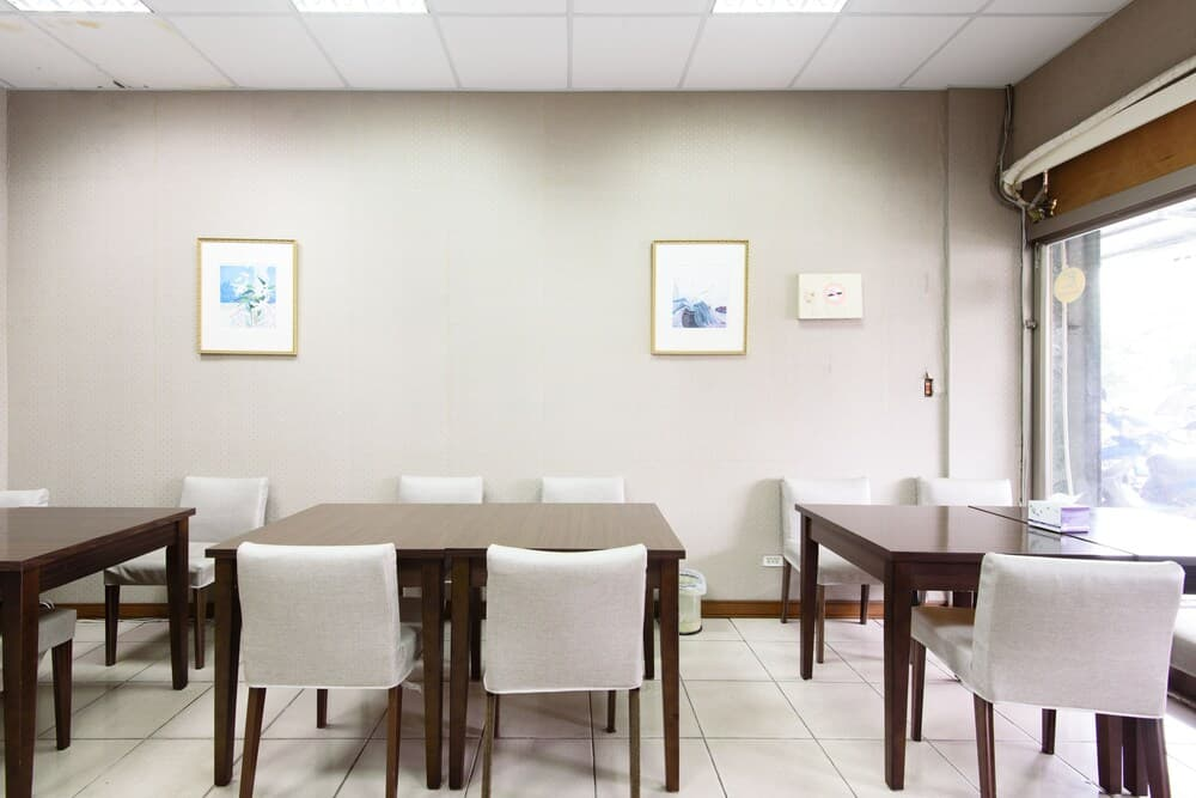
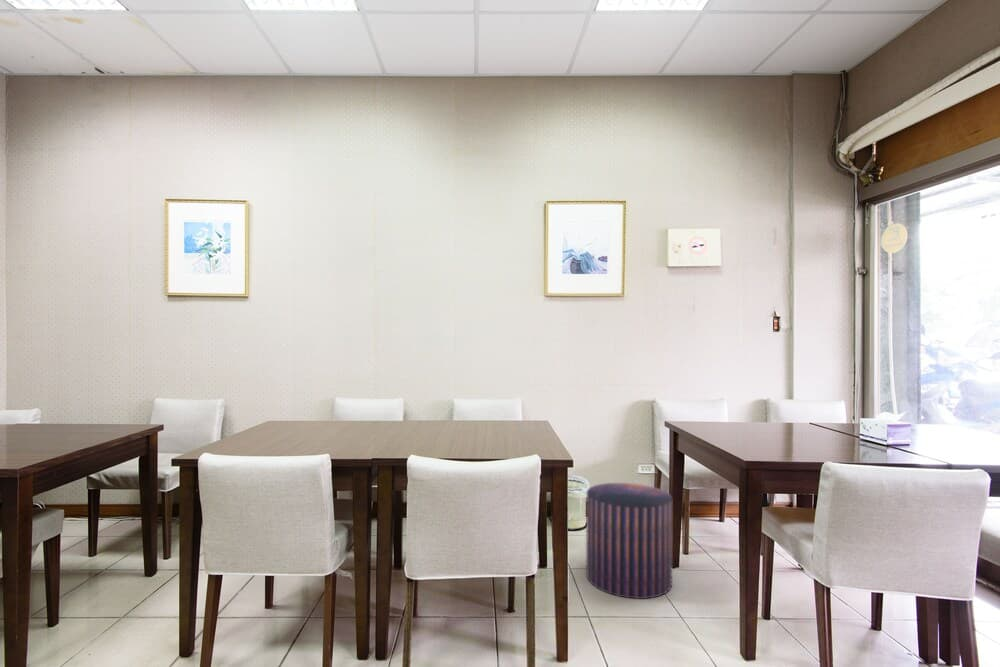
+ stool [585,482,673,600]
